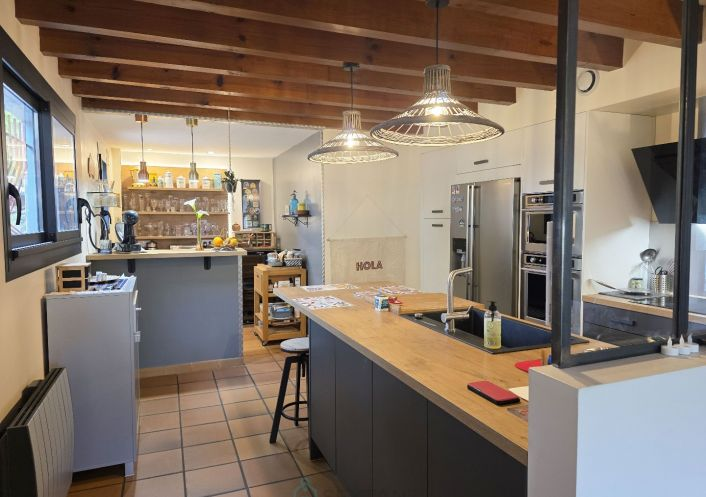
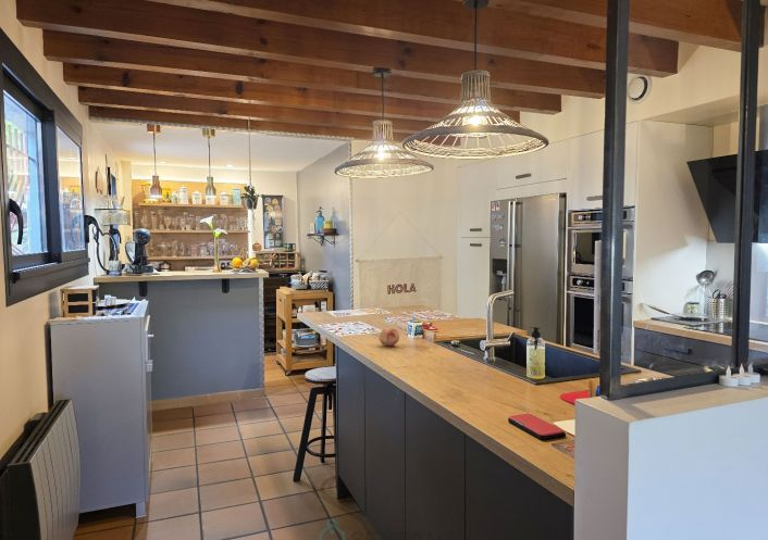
+ fruit [377,328,400,348]
